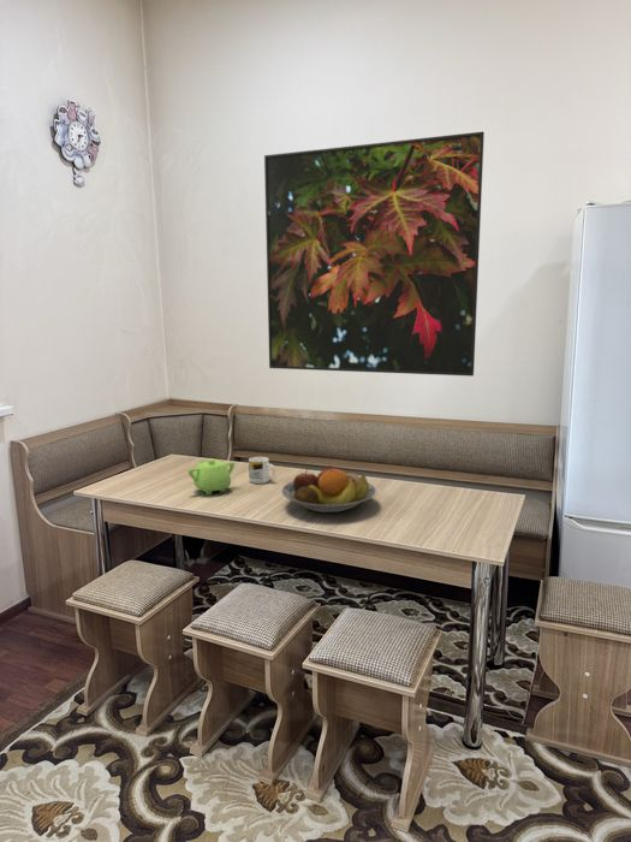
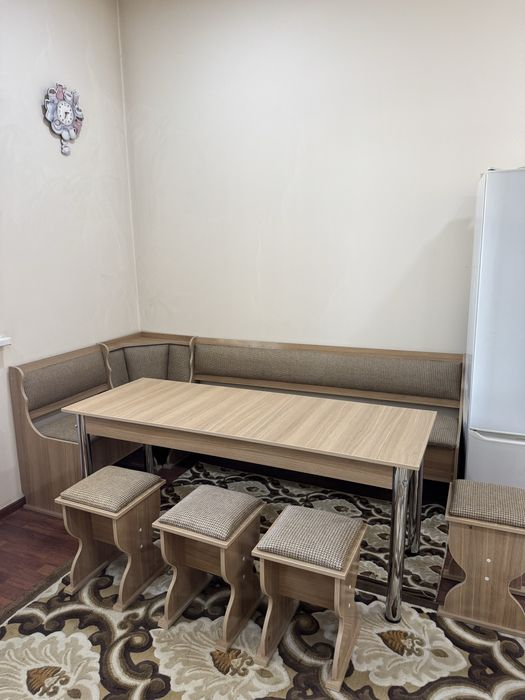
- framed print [263,130,486,378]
- fruit bowl [280,464,377,514]
- teapot [186,458,236,497]
- mug [248,456,276,485]
